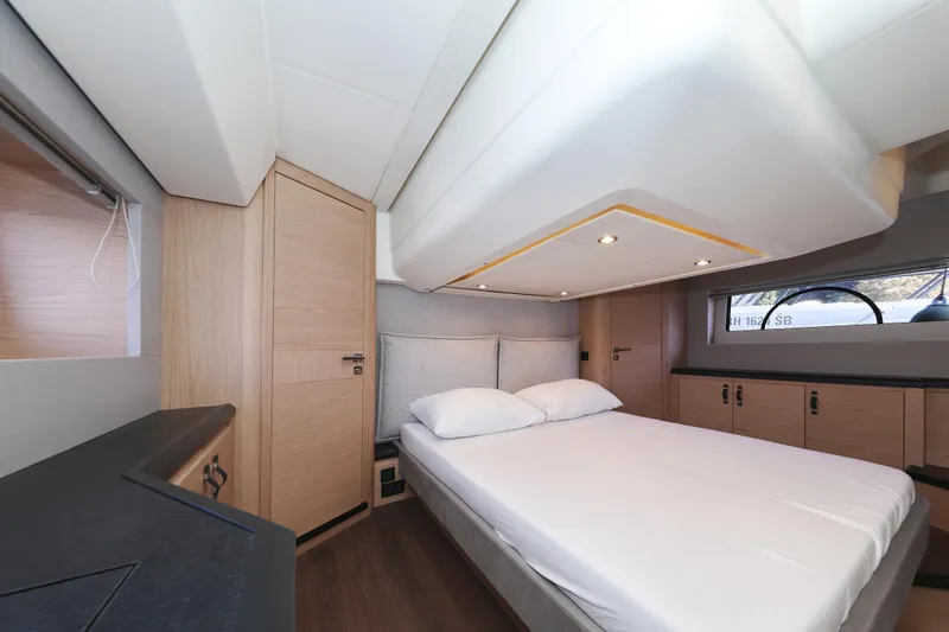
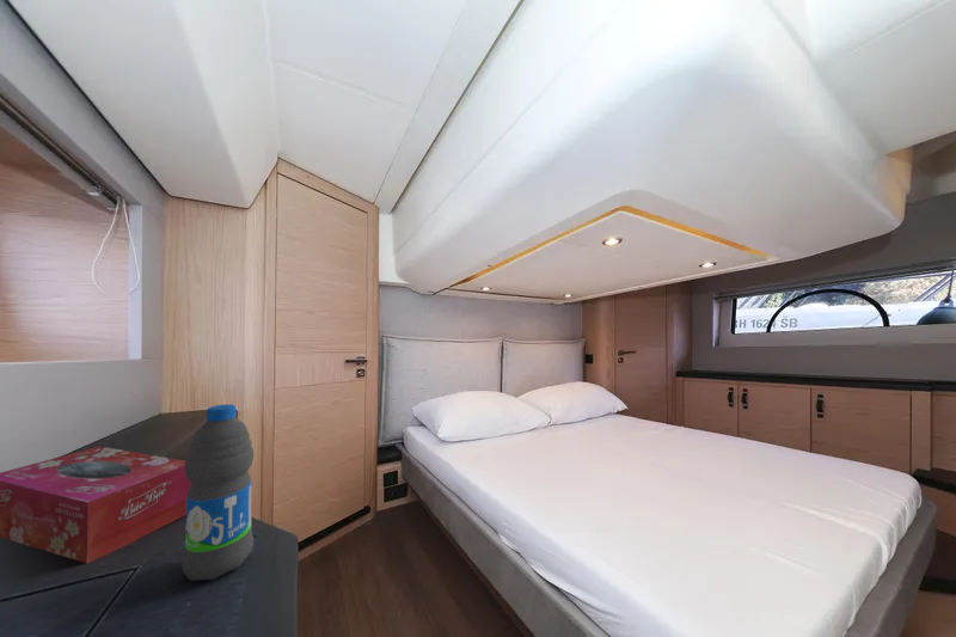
+ water bottle [180,403,255,582]
+ tissue box [0,446,191,564]
